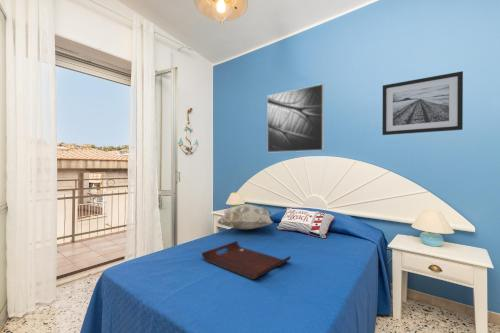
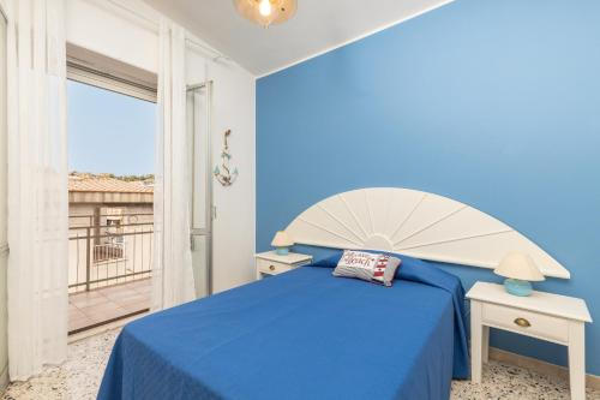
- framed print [266,83,325,154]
- wall art [381,70,464,136]
- serving tray [201,240,292,280]
- decorative pillow [217,203,274,231]
